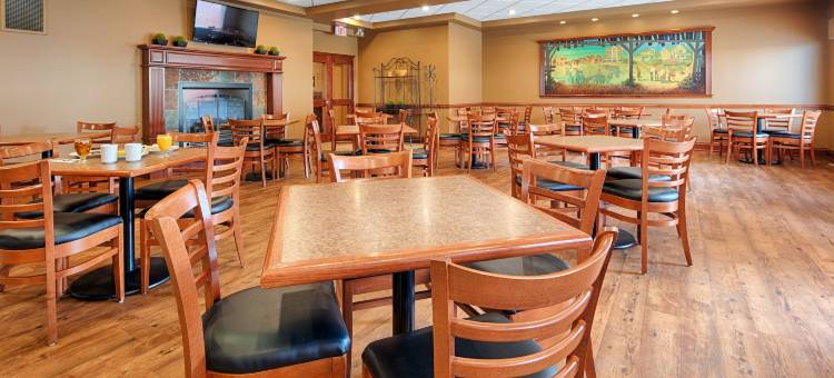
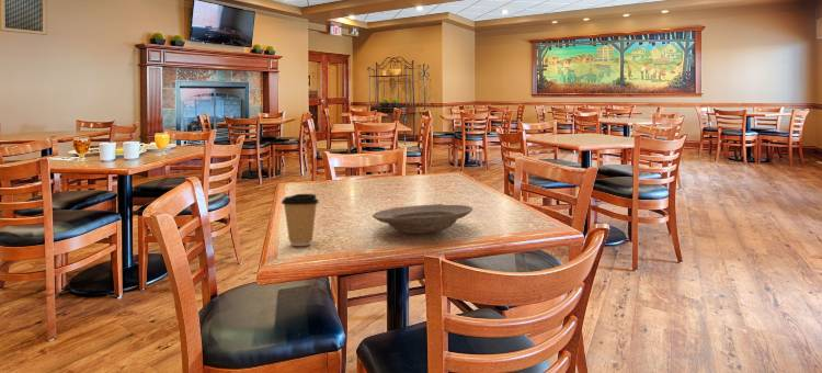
+ coffee cup [281,193,320,247]
+ plate [372,203,475,235]
